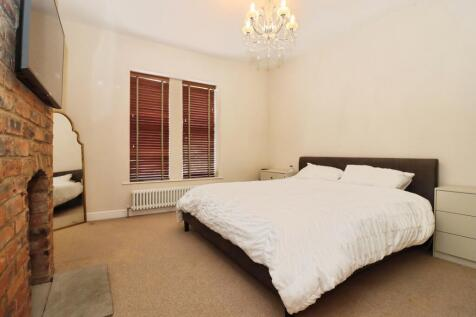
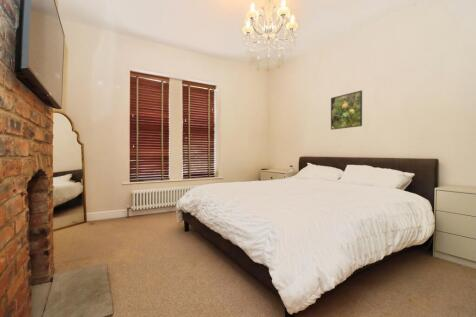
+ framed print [330,89,363,131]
